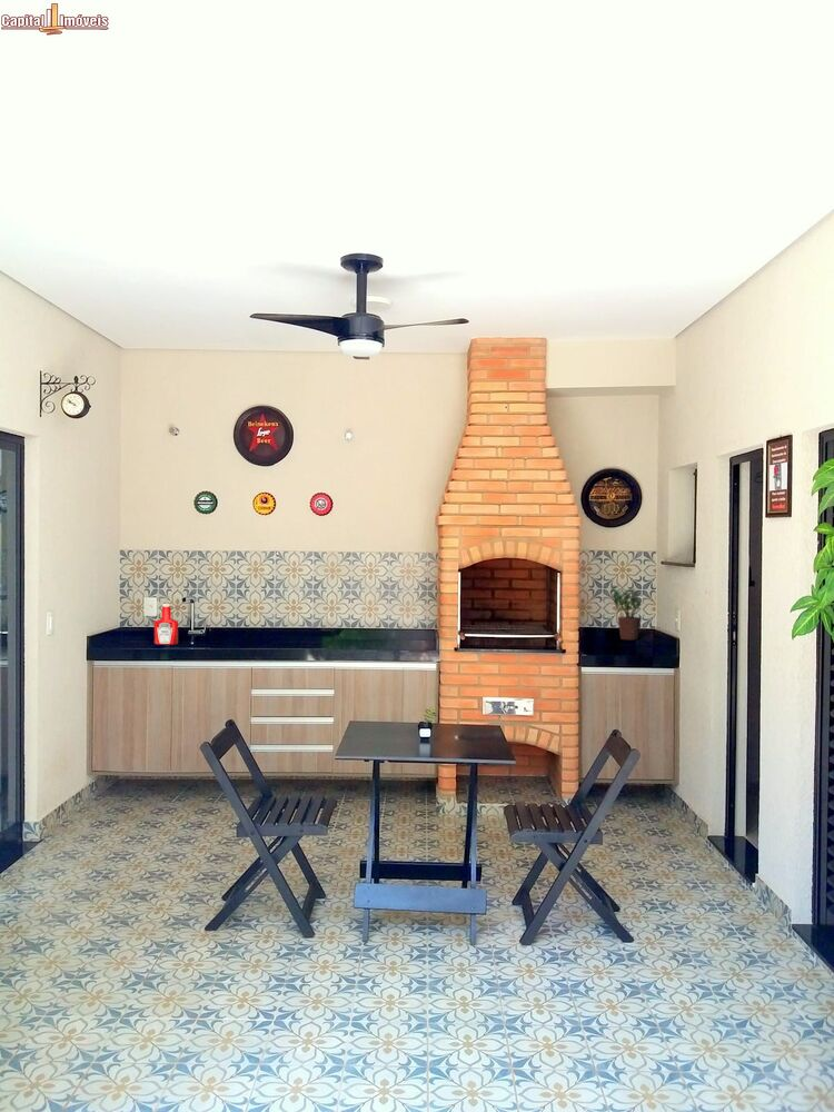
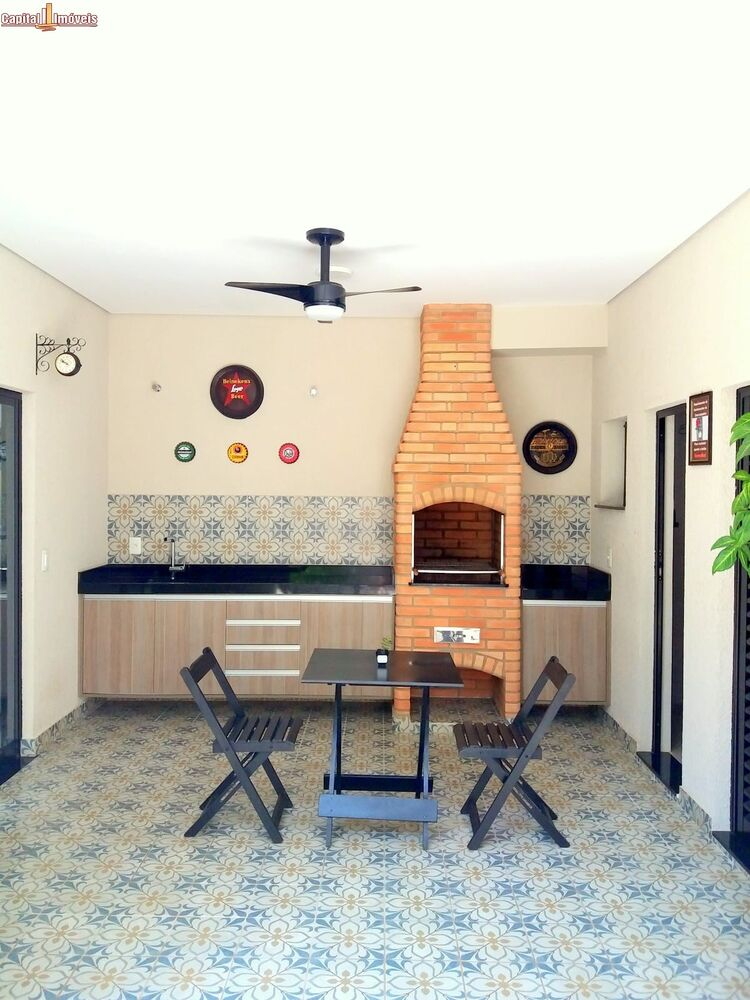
- soap bottle [153,603,179,646]
- potted plant [608,585,644,641]
